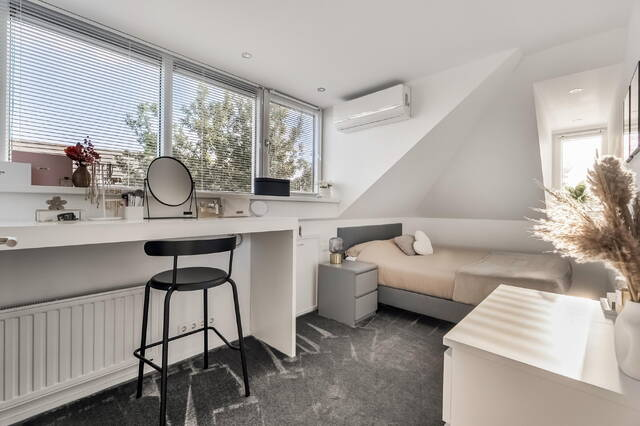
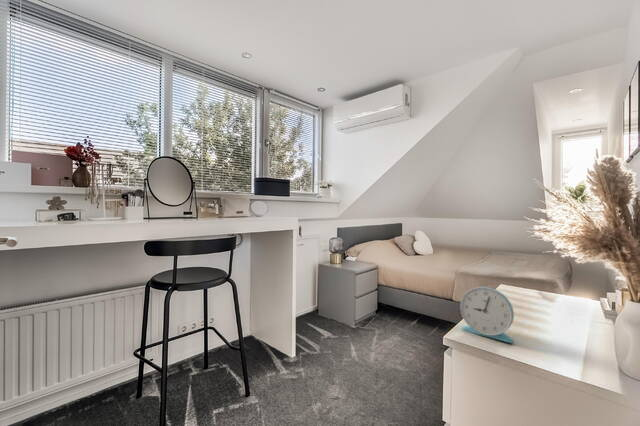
+ alarm clock [459,286,515,344]
